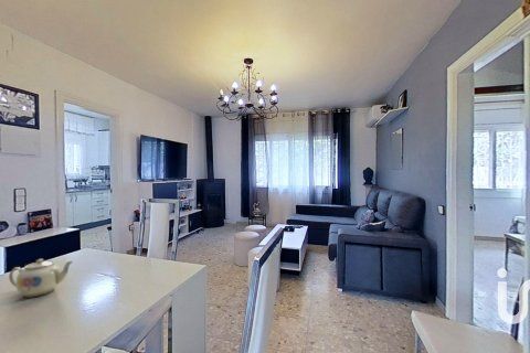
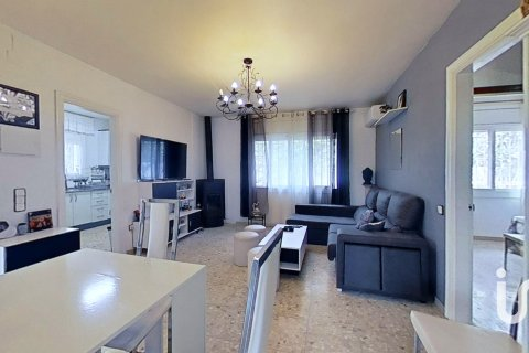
- teapot [8,258,74,299]
